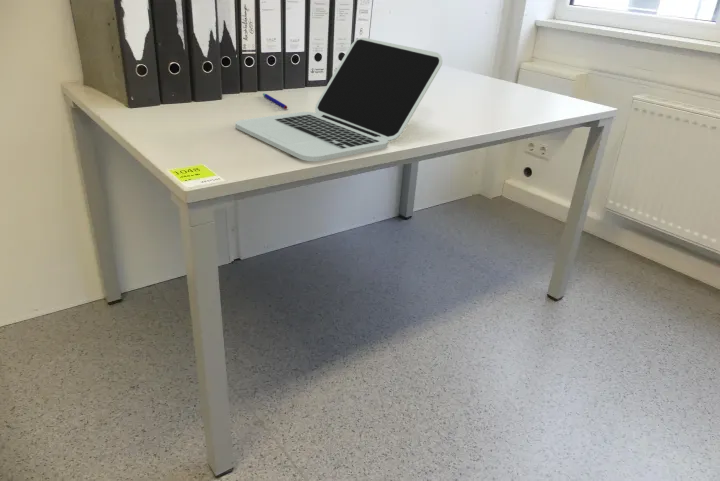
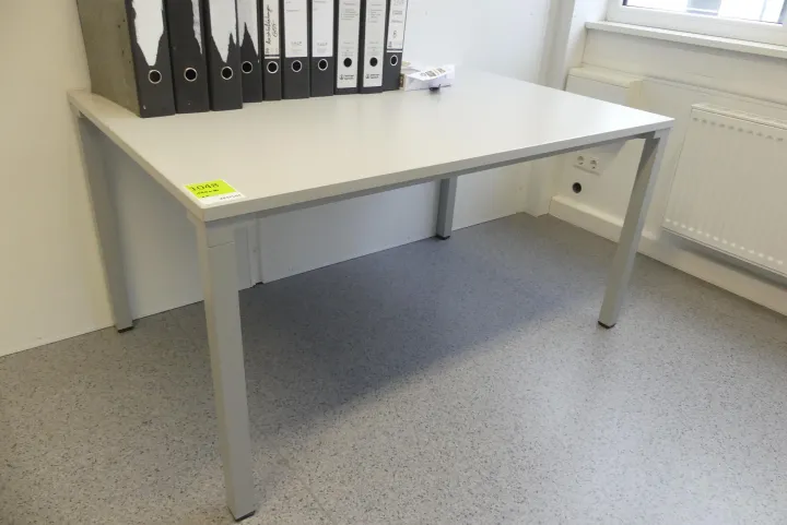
- laptop [234,37,444,162]
- pen [262,92,288,110]
